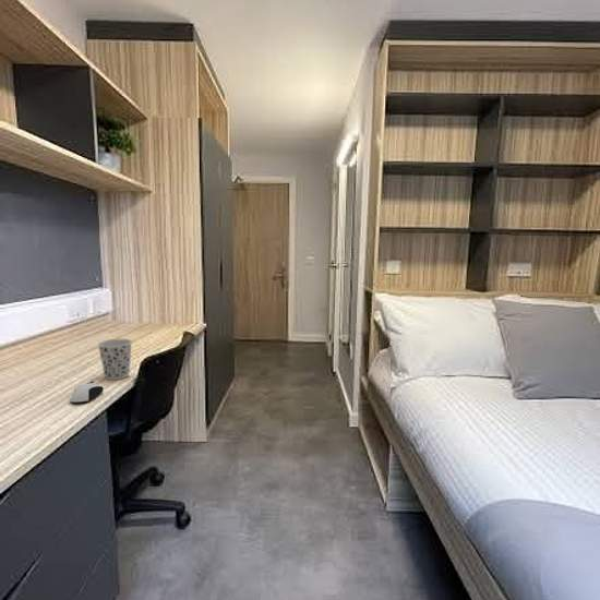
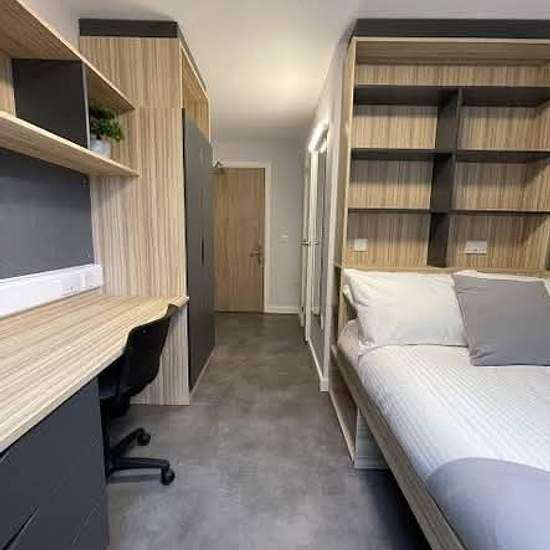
- cup [97,338,133,381]
- computer mouse [69,381,105,405]
